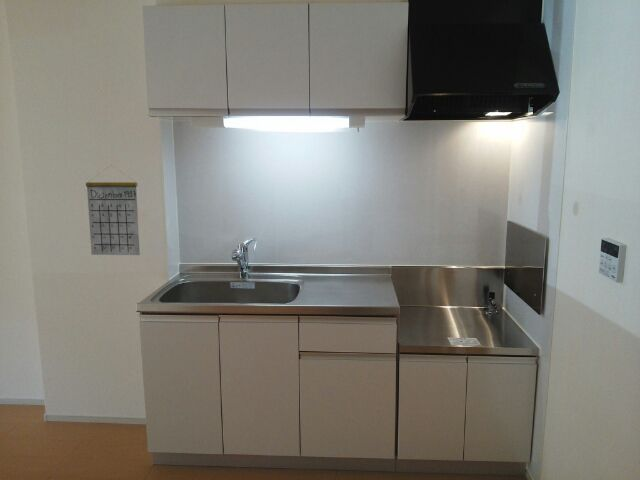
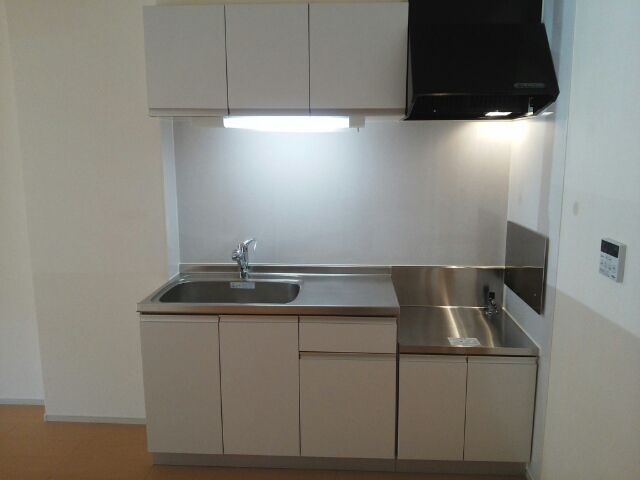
- calendar [85,165,141,256]
